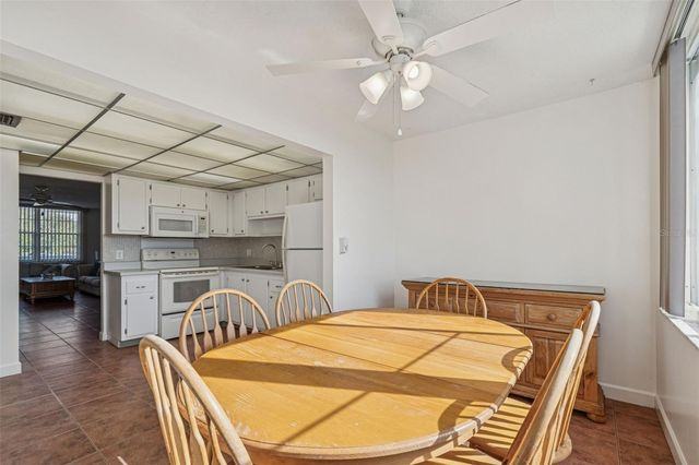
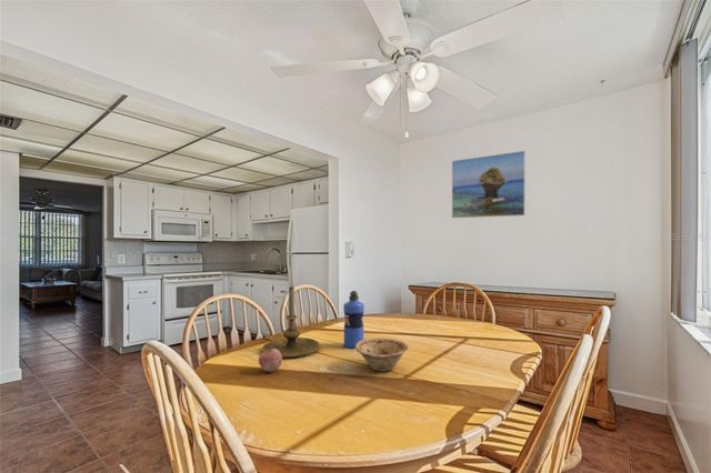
+ dish [354,336,410,372]
+ water bottle [342,290,365,350]
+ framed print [451,150,527,219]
+ candle holder [261,285,321,359]
+ apple [258,349,283,373]
